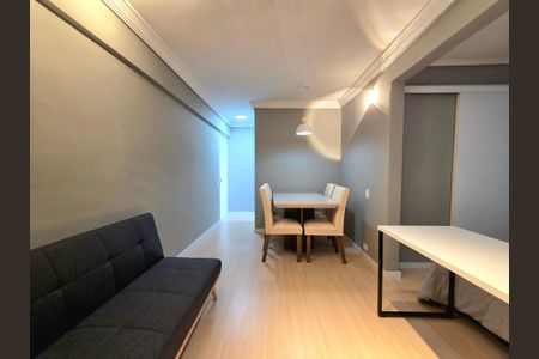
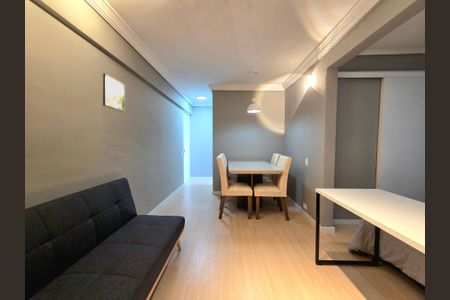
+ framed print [102,72,126,113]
